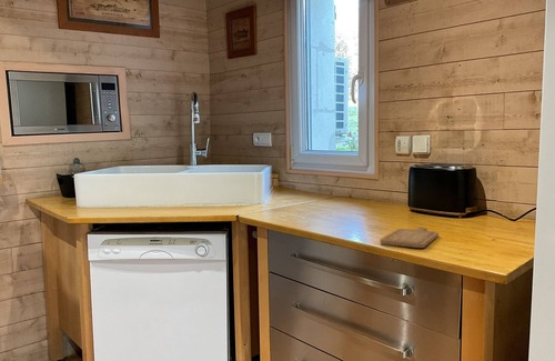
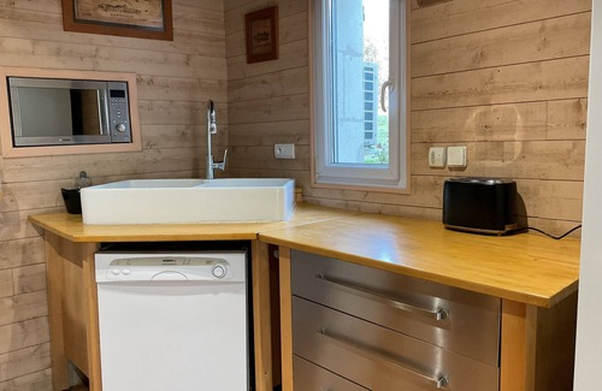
- chopping board [380,225,440,249]
